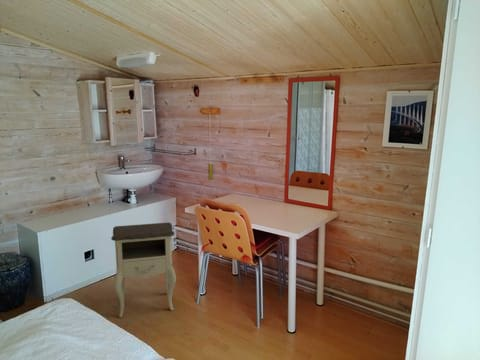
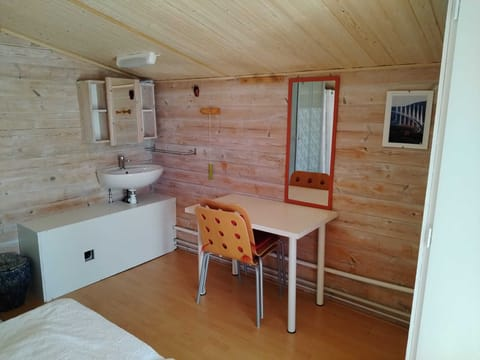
- nightstand [110,221,177,318]
